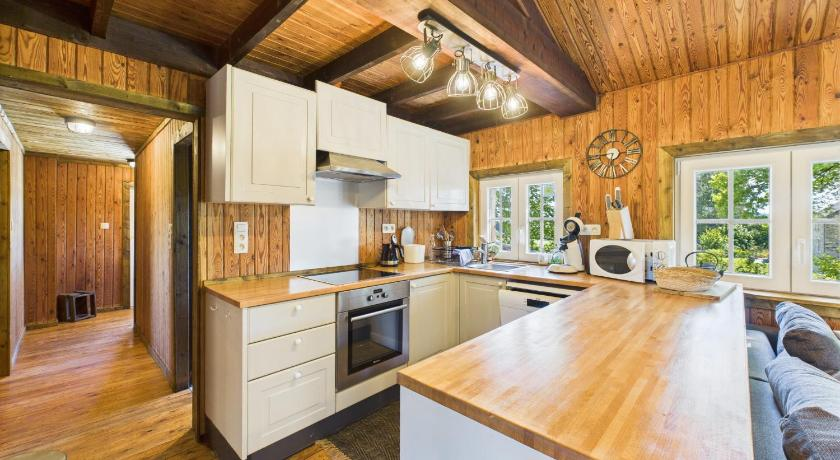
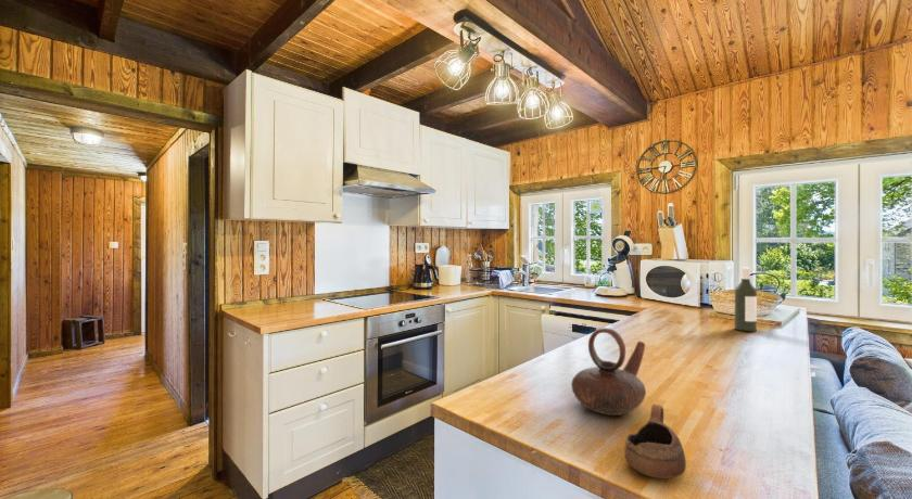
+ cup [623,404,687,479]
+ teapot [570,327,647,417]
+ bottle [734,267,758,332]
